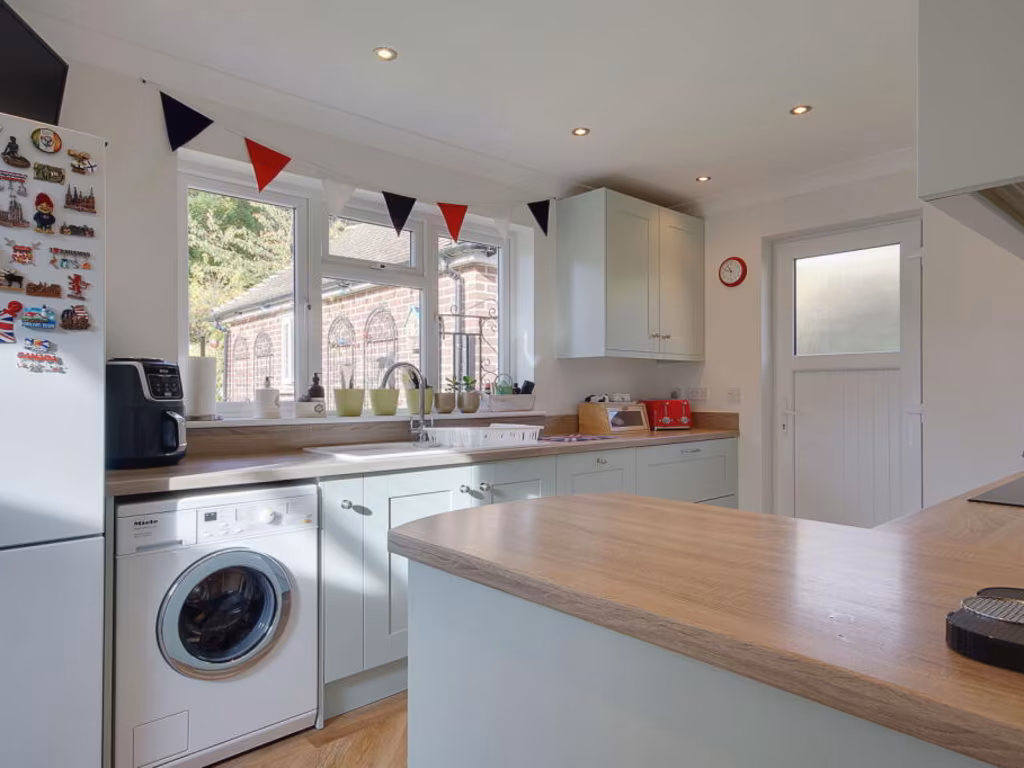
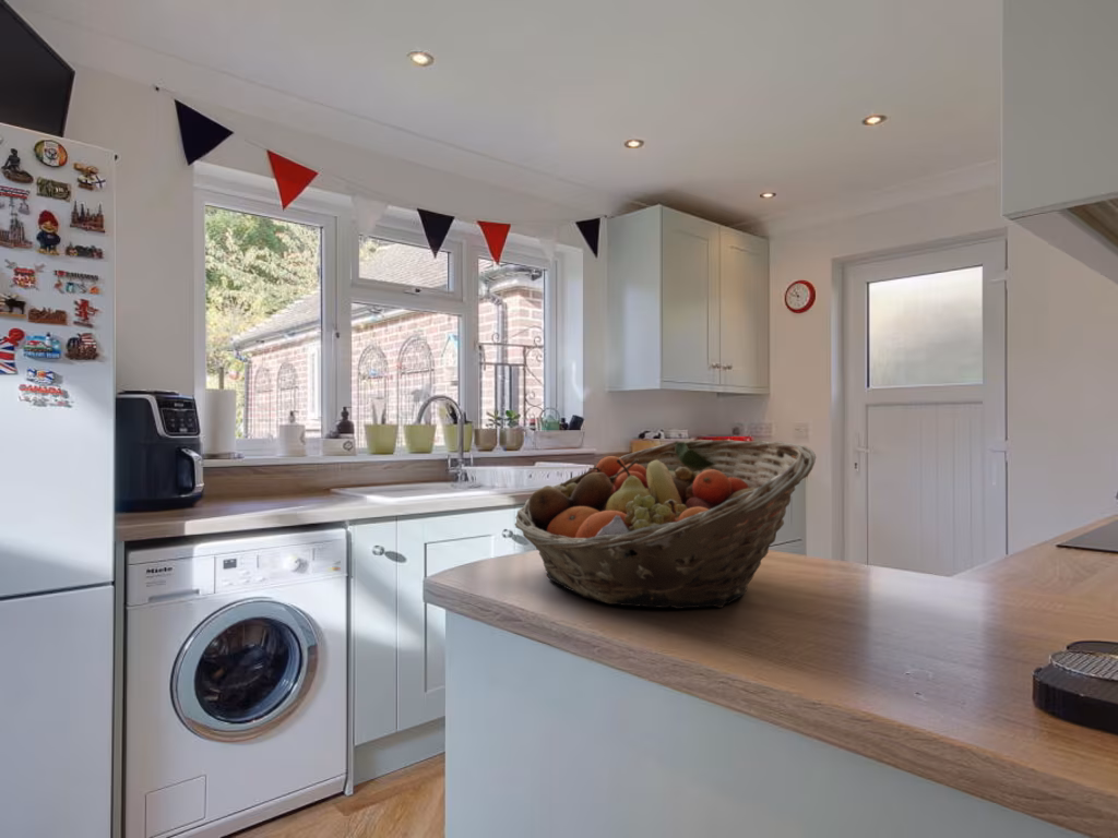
+ fruit basket [513,439,817,610]
